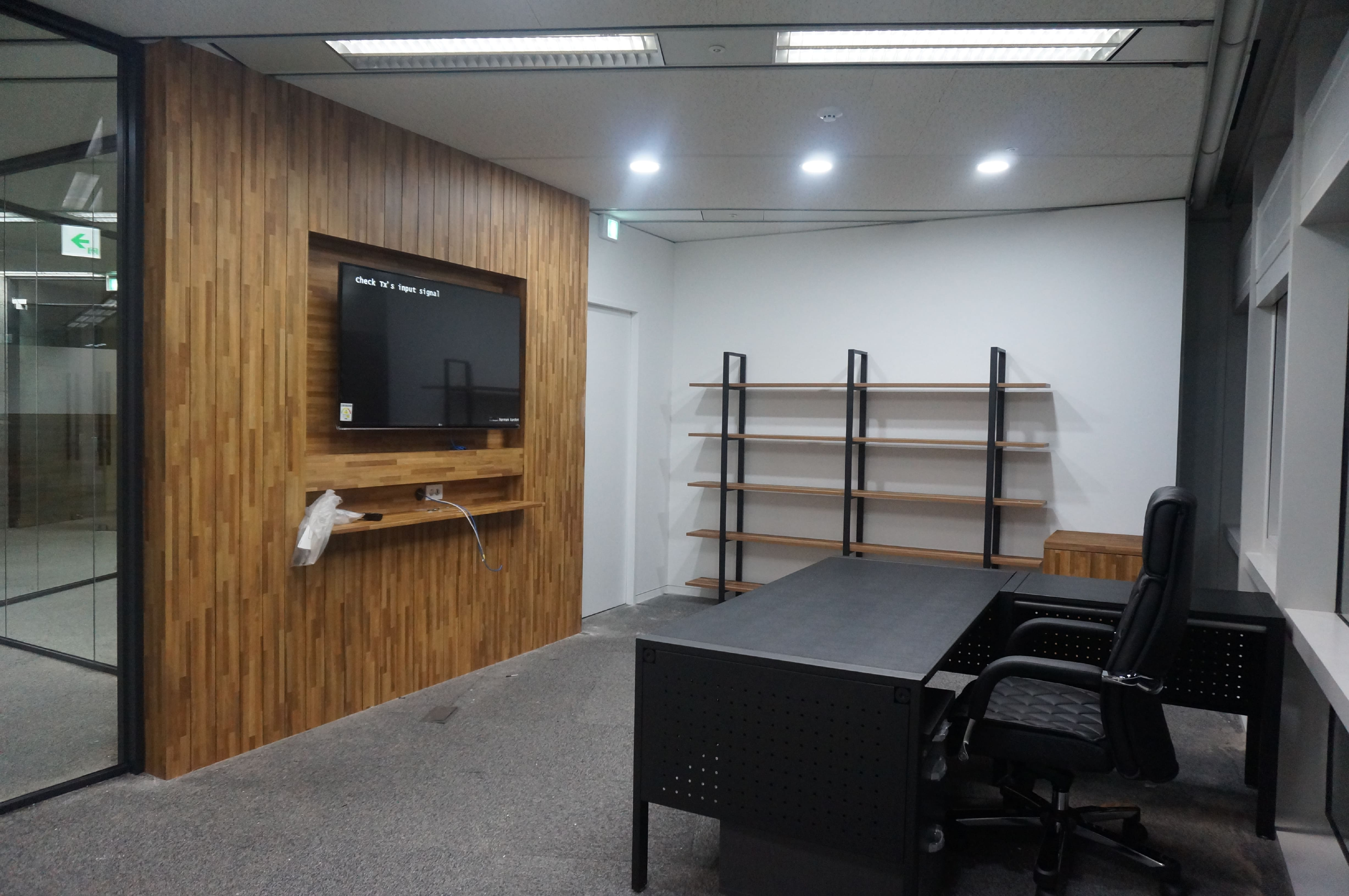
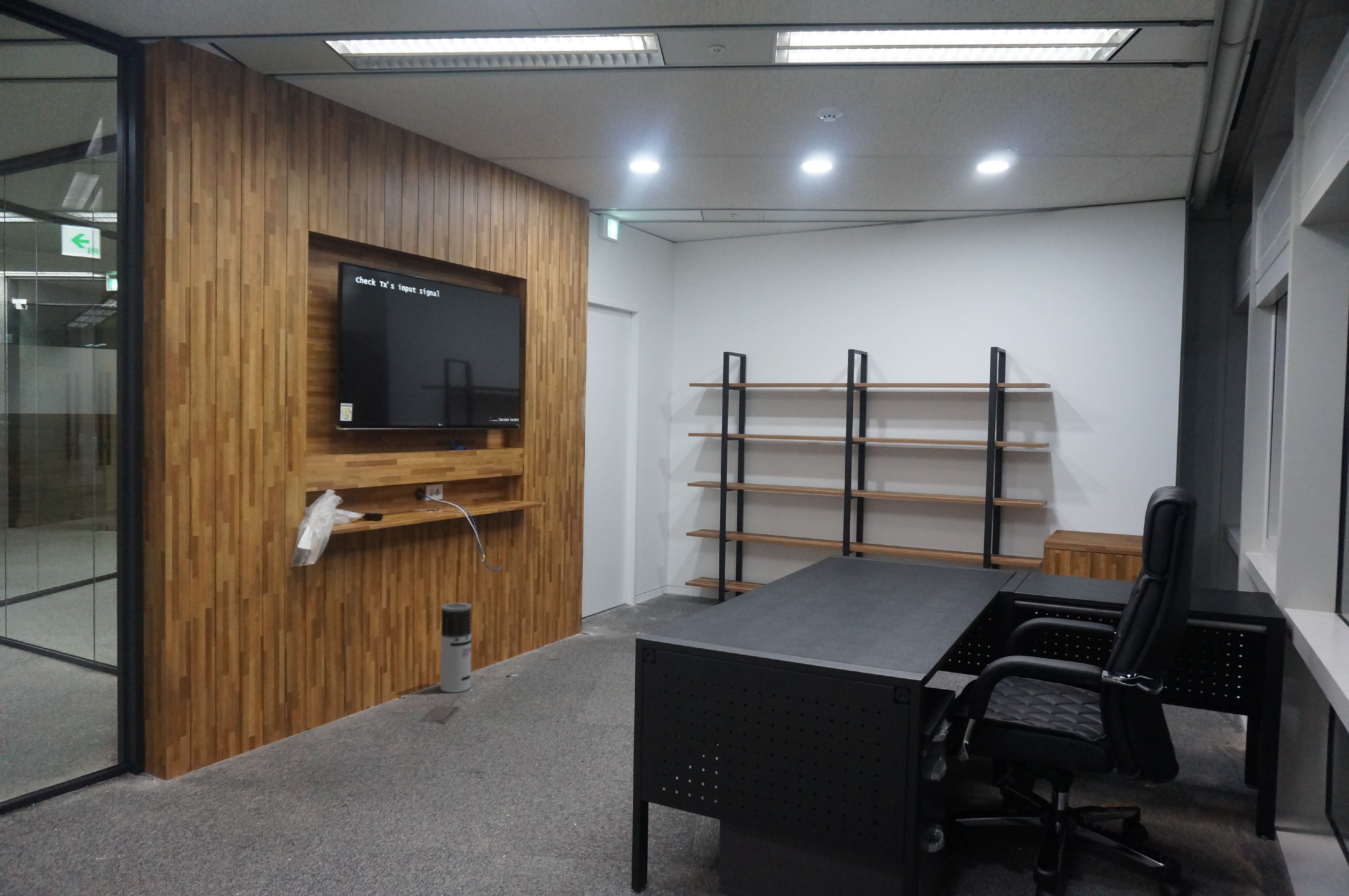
+ air purifier [440,602,473,693]
